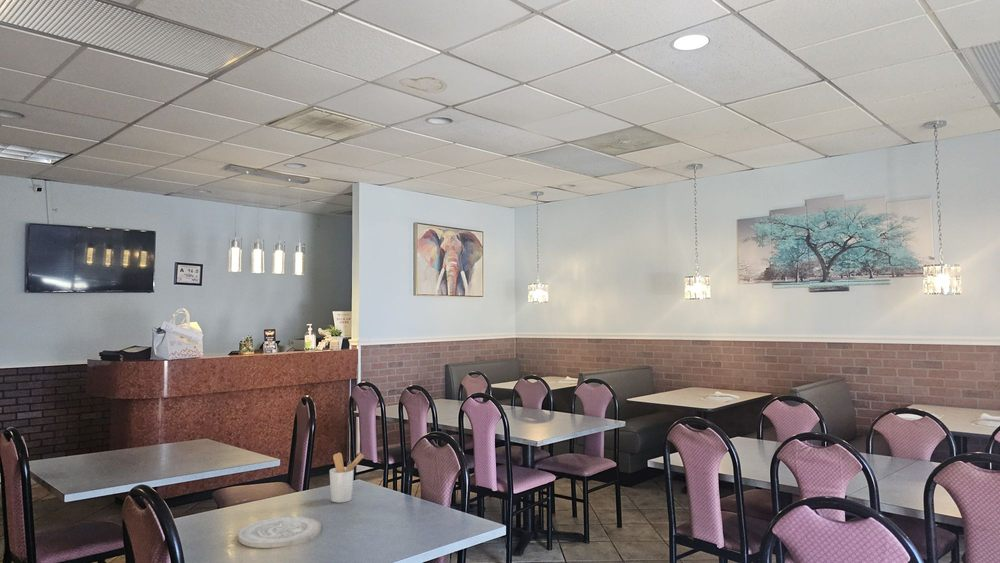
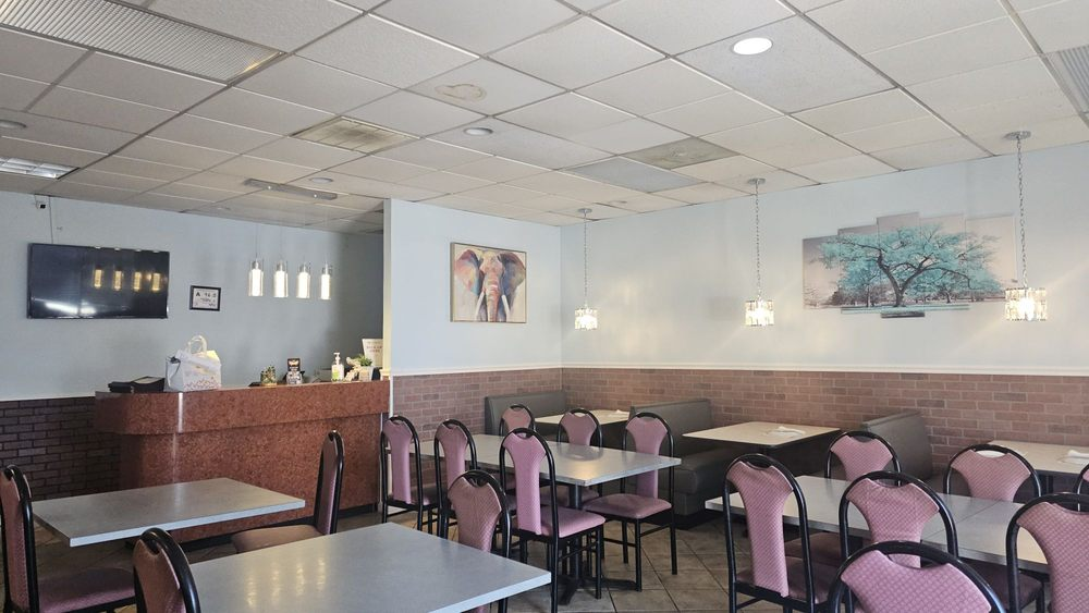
- utensil holder [329,452,365,504]
- plate [237,516,322,549]
